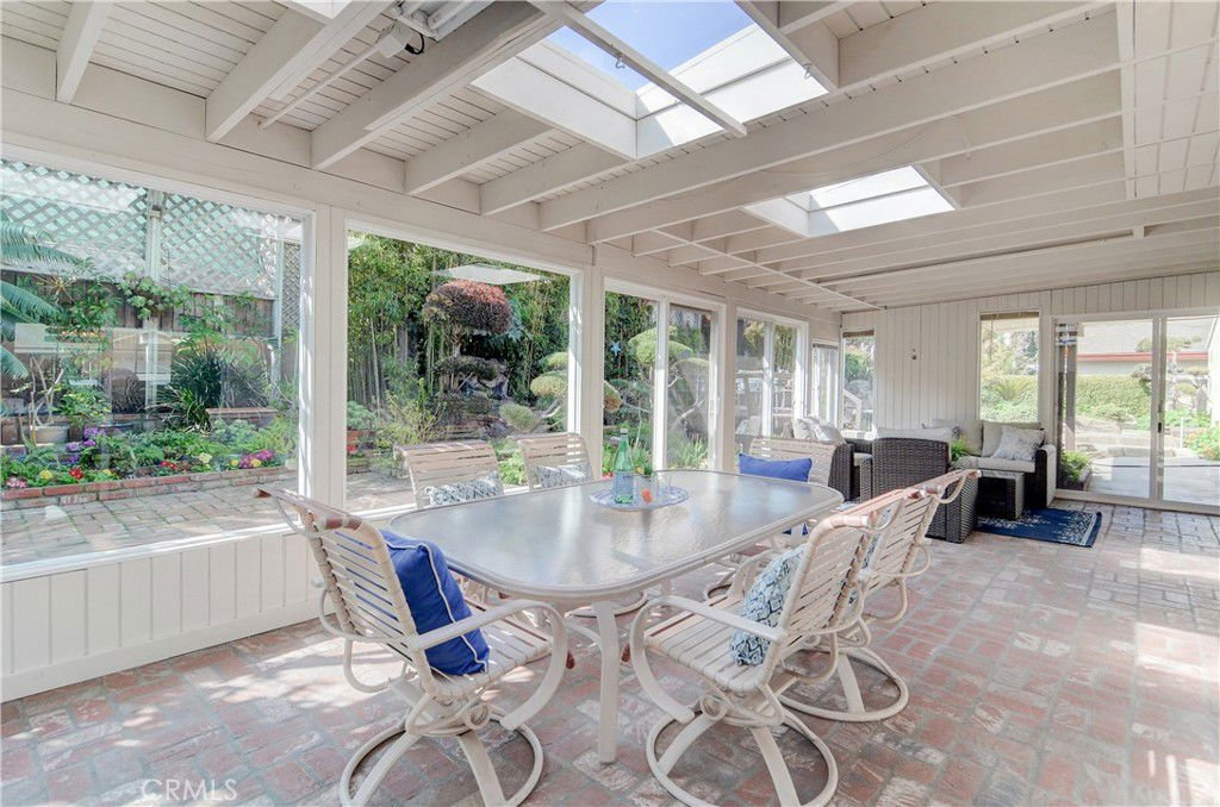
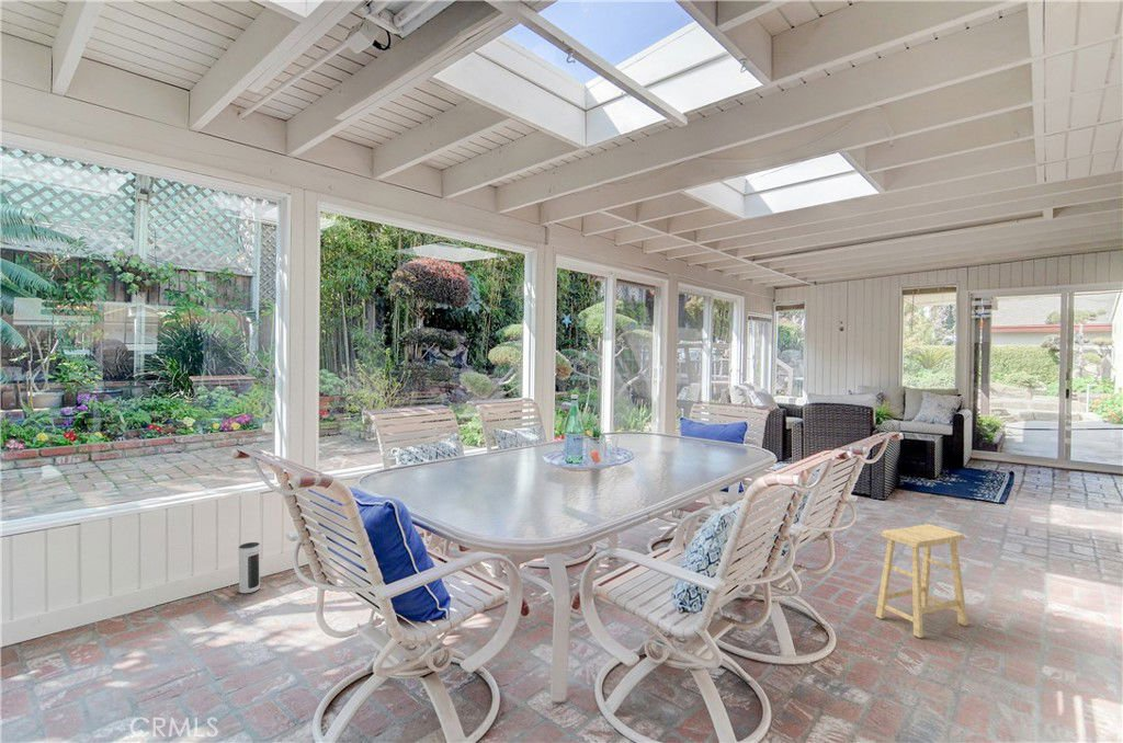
+ footstool [874,523,968,639]
+ speaker [238,541,261,595]
